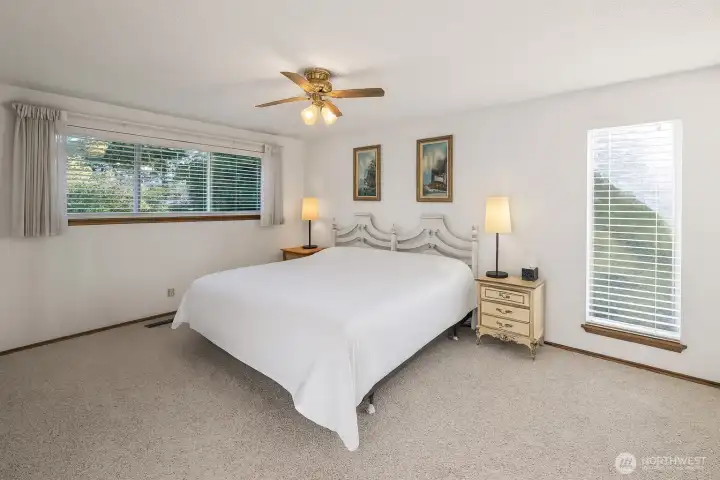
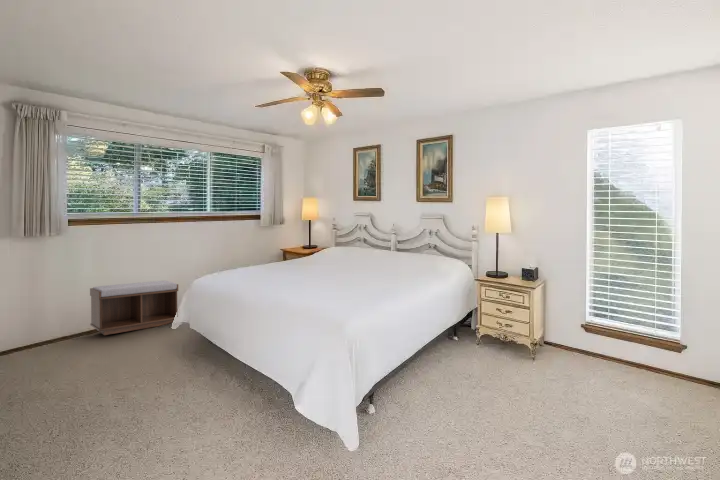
+ bench [89,280,179,336]
